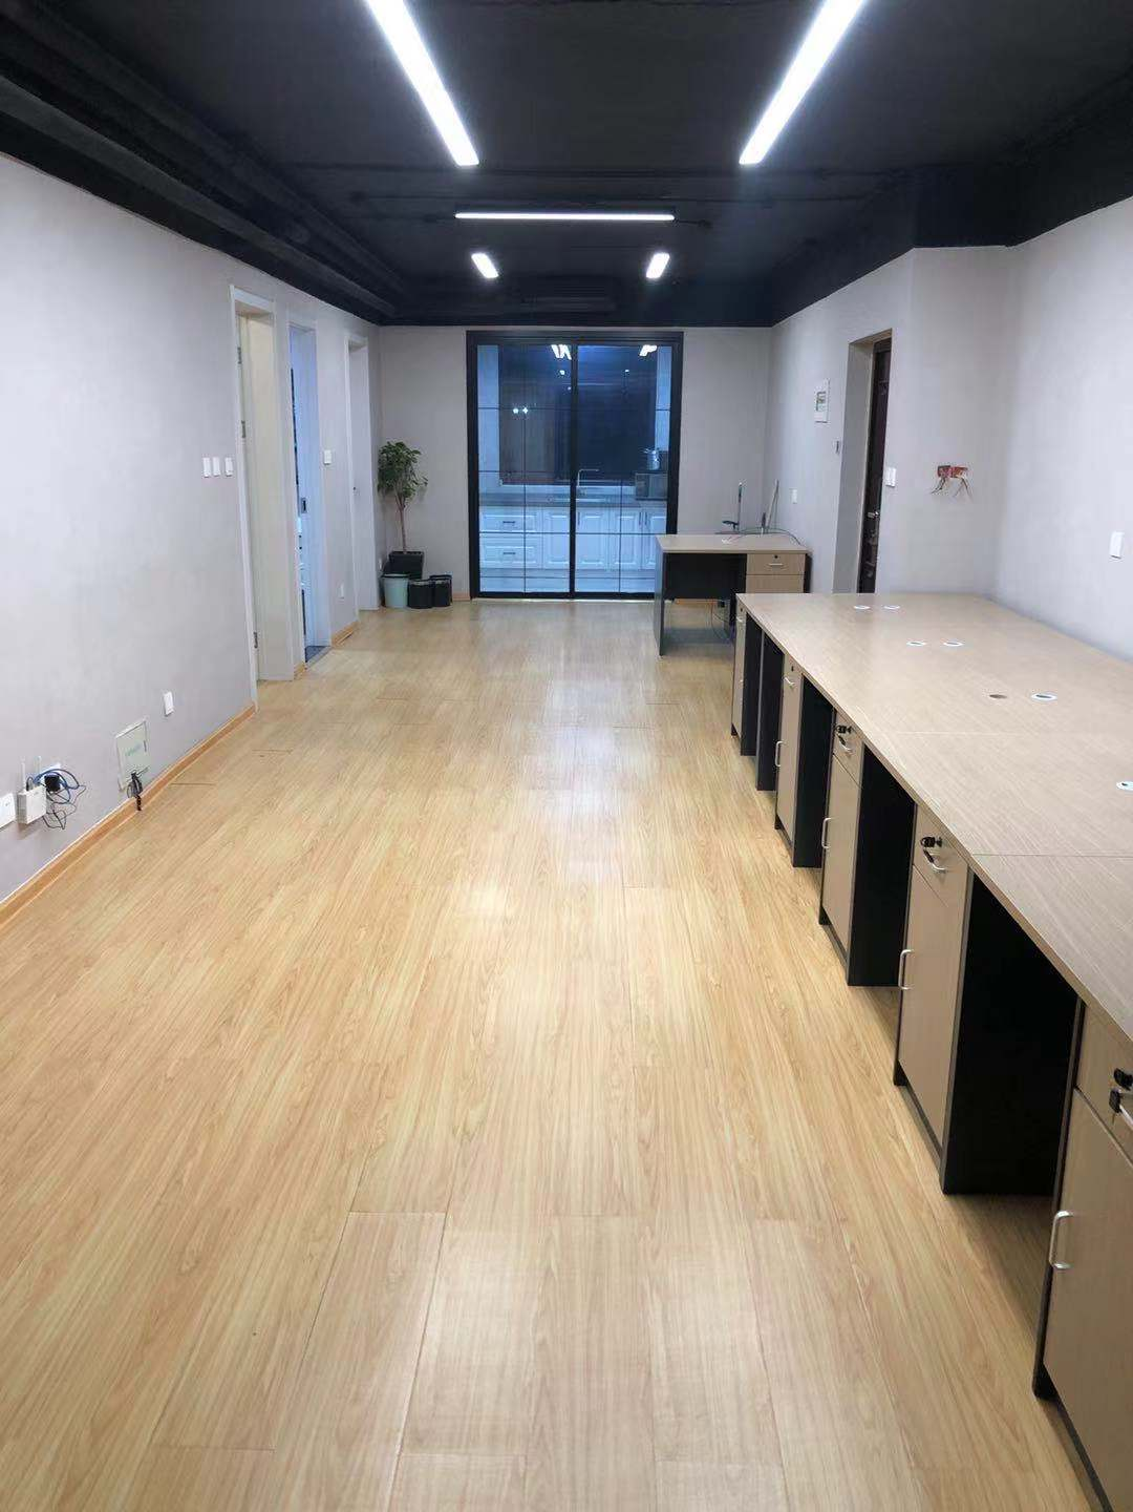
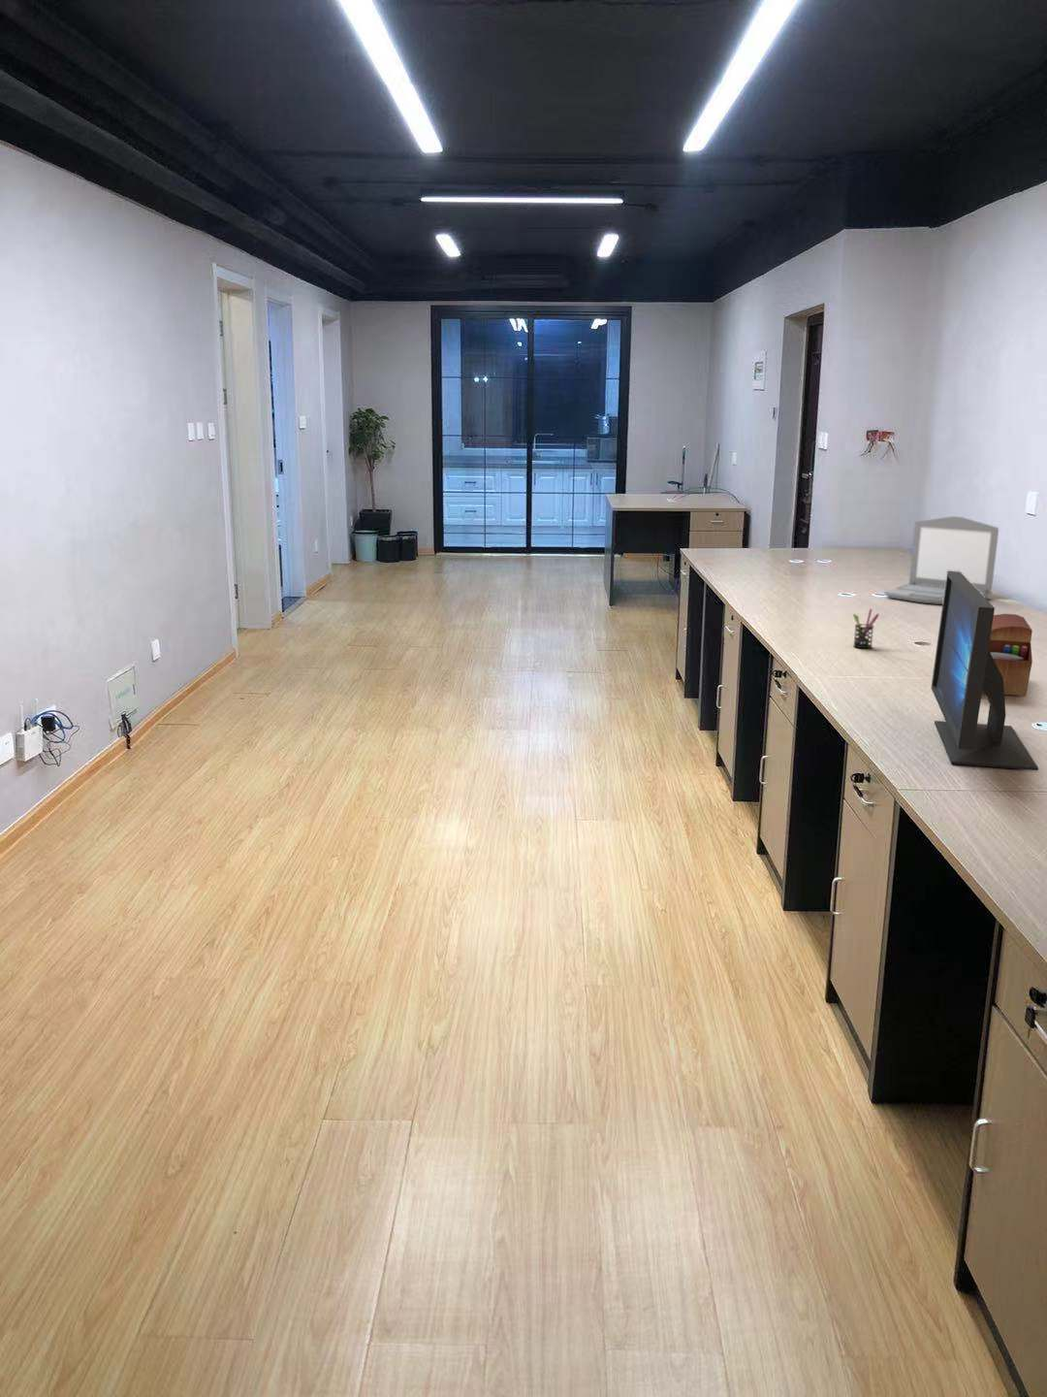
+ monitor [930,571,1039,771]
+ pen holder [852,608,880,649]
+ sewing box [982,613,1034,696]
+ laptop [883,515,1000,605]
